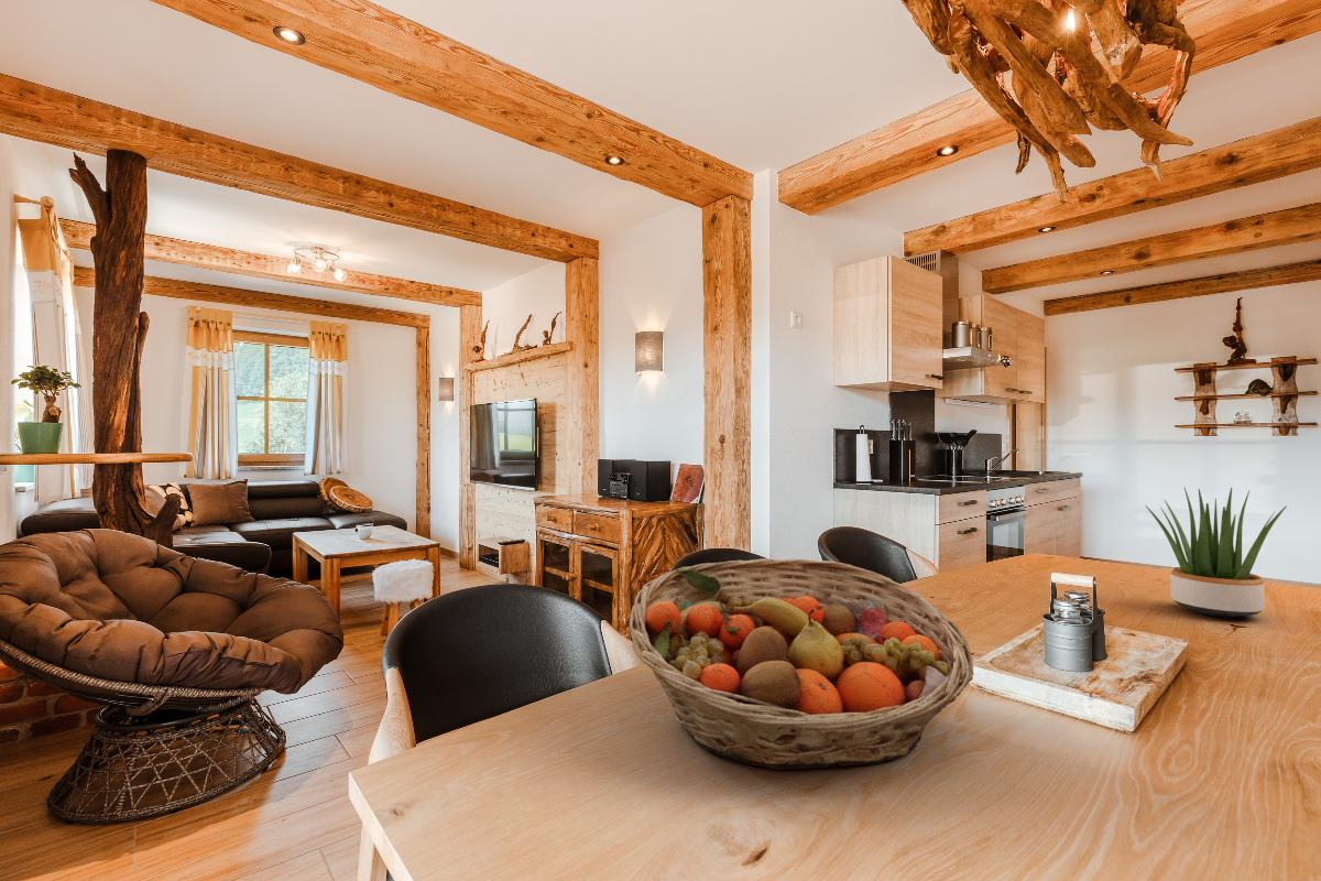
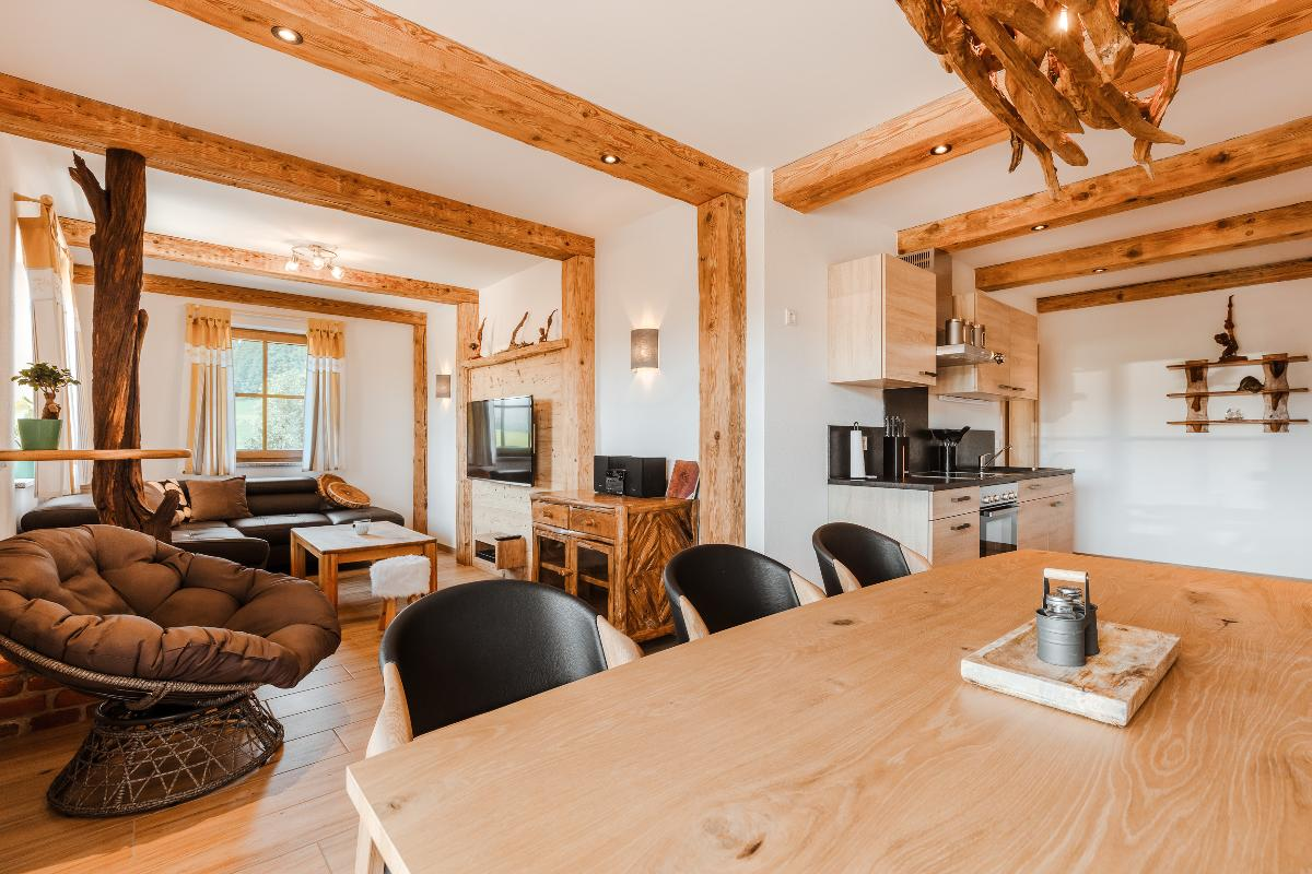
- potted plant [1145,486,1288,619]
- fruit basket [629,557,975,771]
